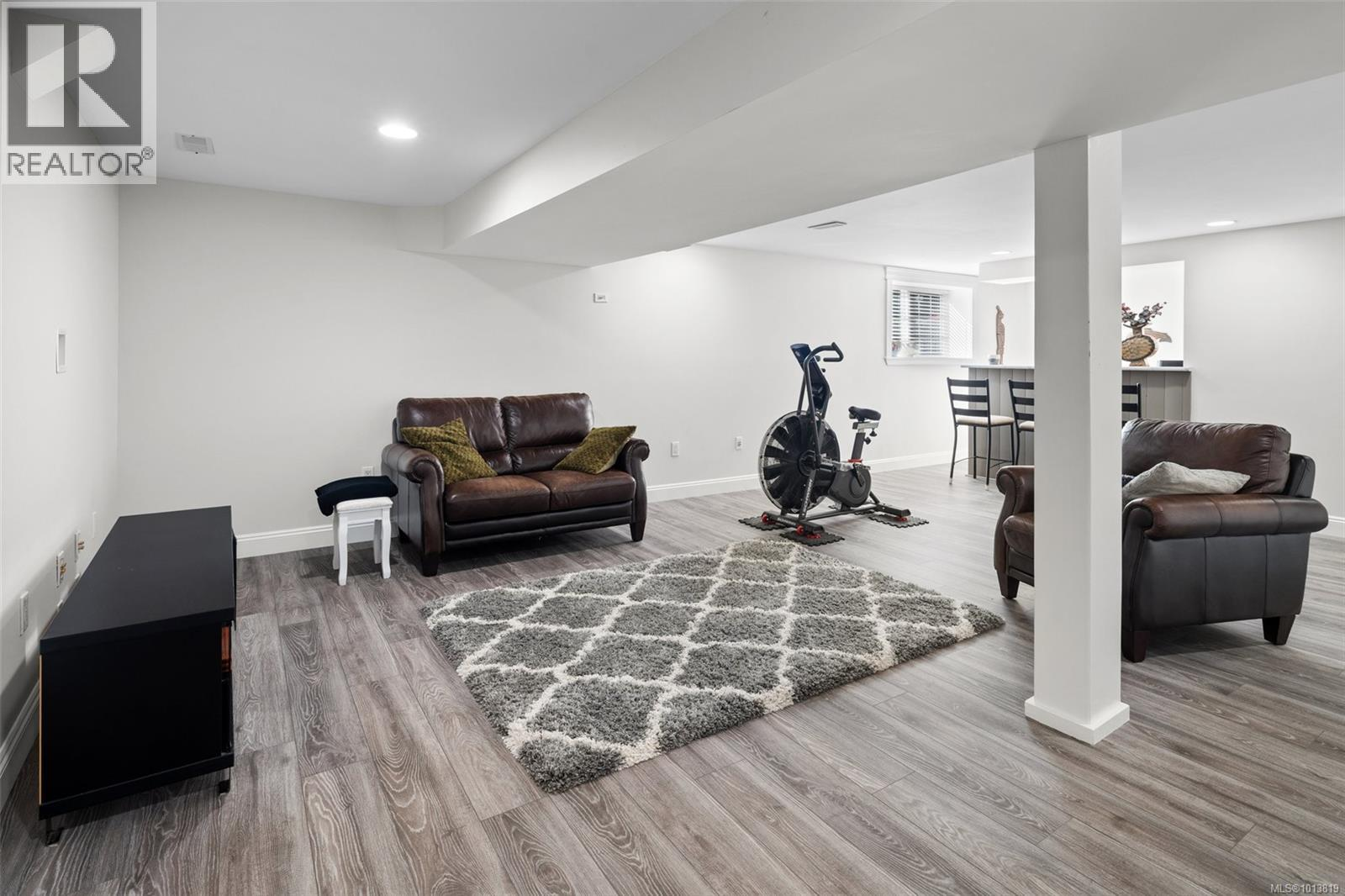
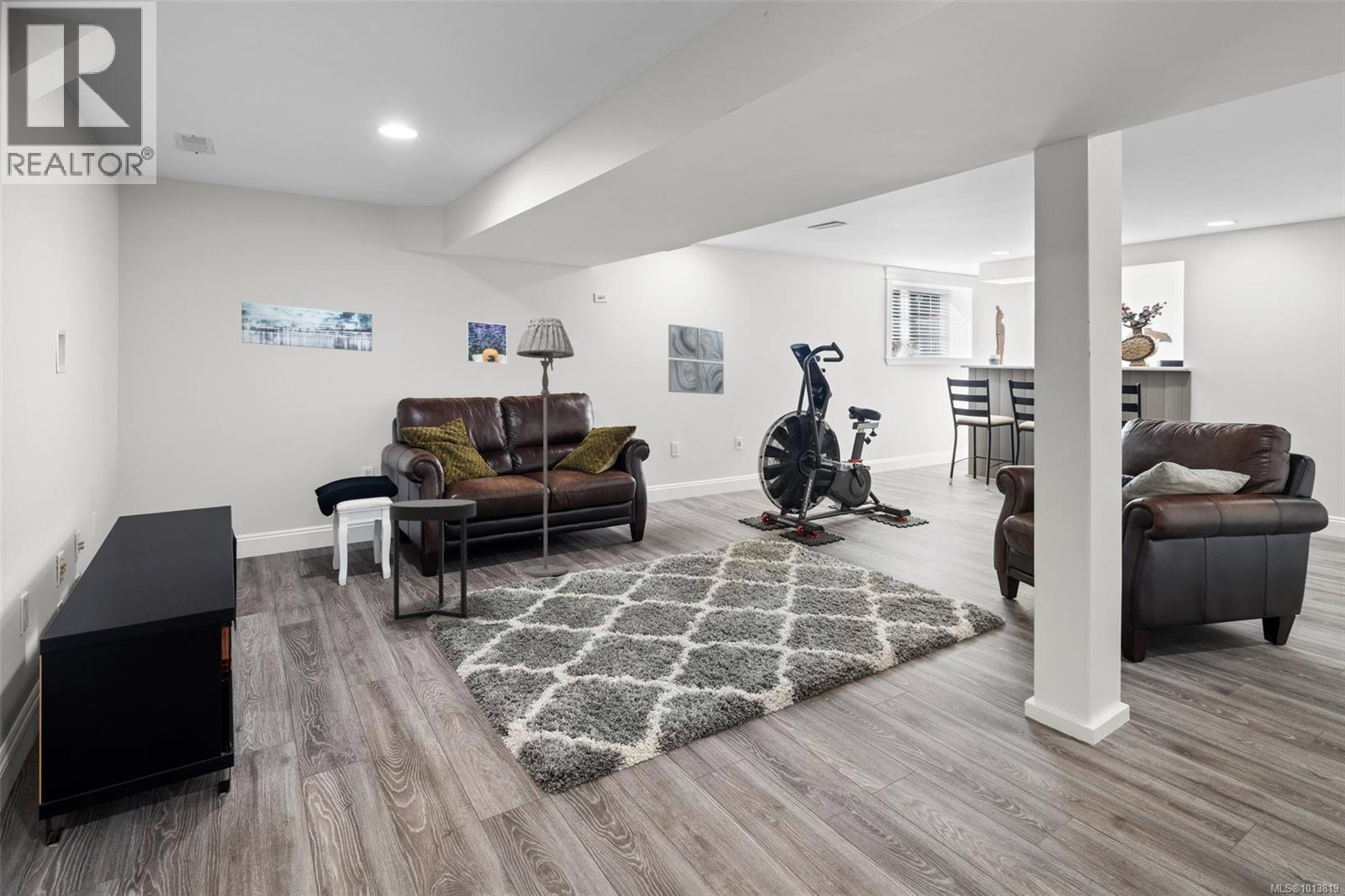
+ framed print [466,320,508,366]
+ wall art [667,324,725,395]
+ side table [389,498,477,621]
+ wall art [240,301,373,352]
+ floor lamp [516,317,575,577]
